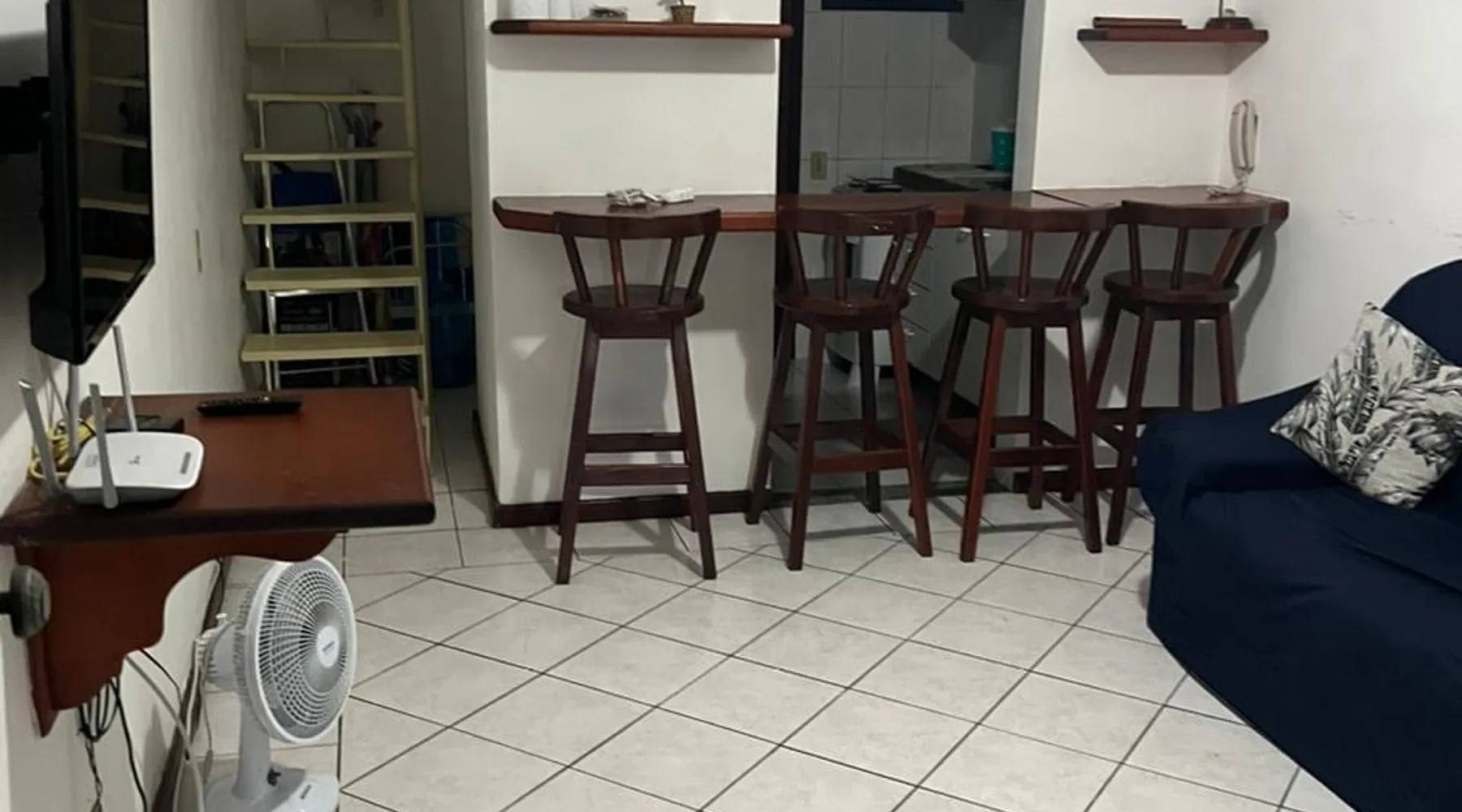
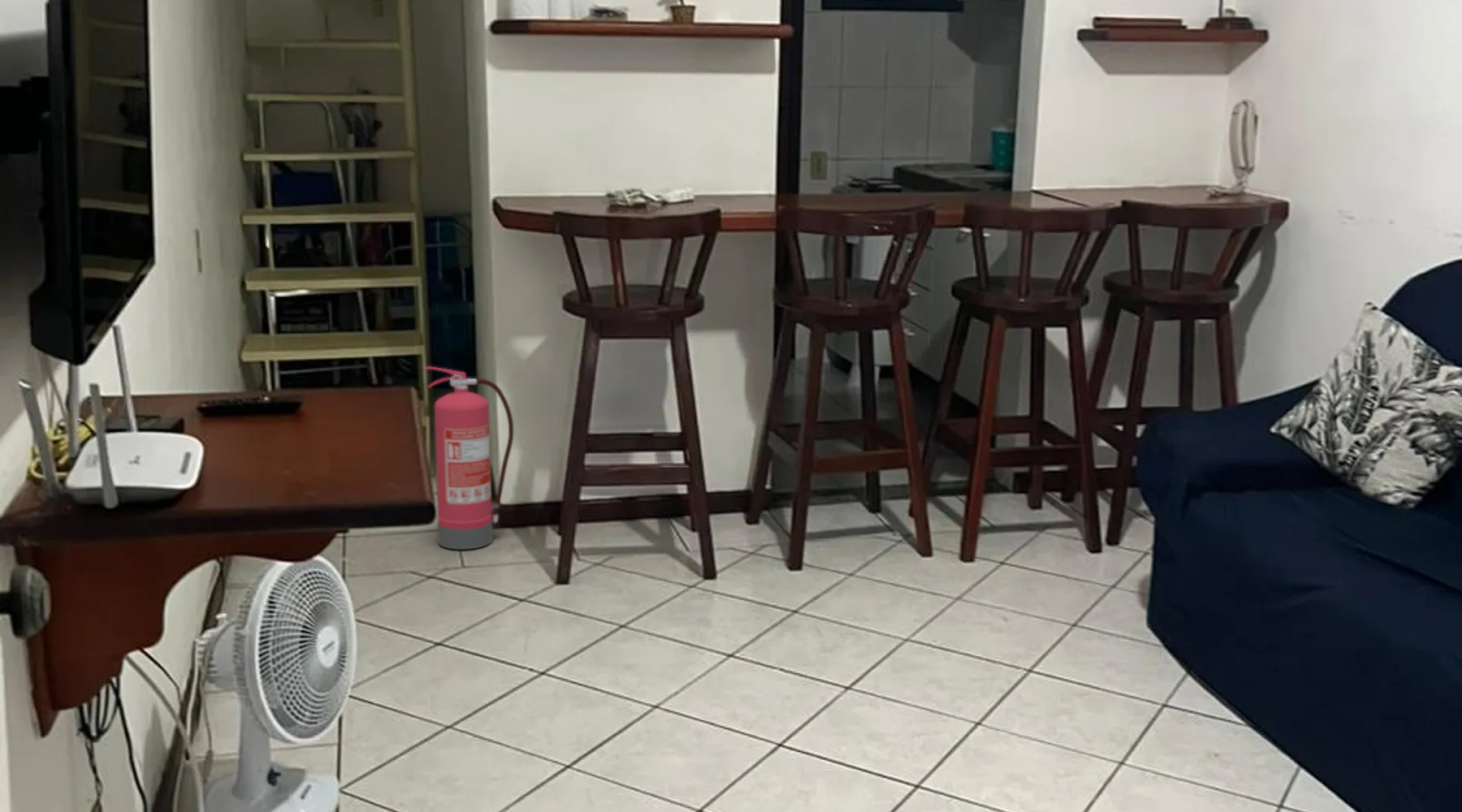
+ fire extinguisher [423,366,514,551]
